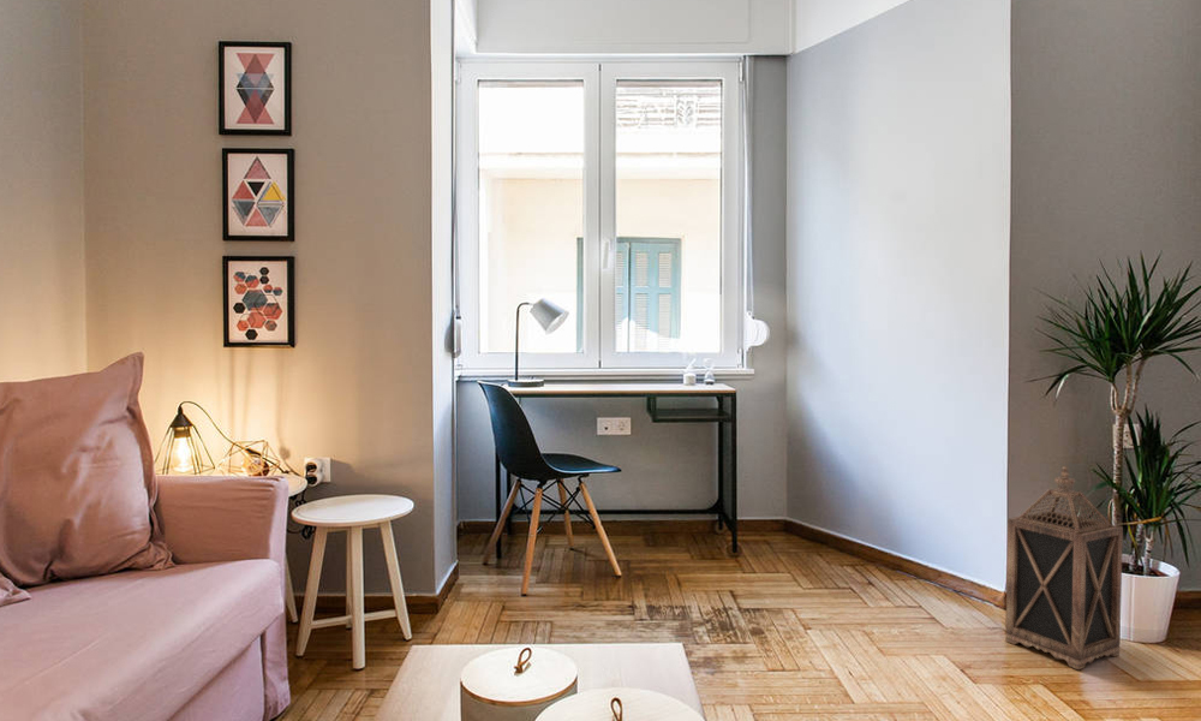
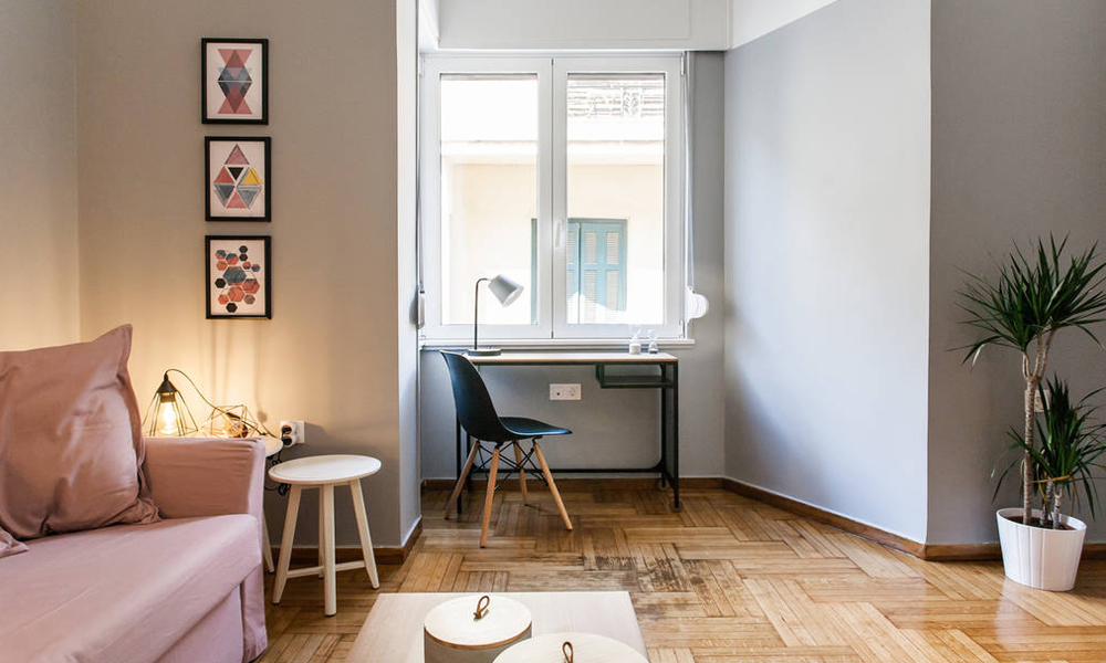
- lantern [1004,465,1124,671]
